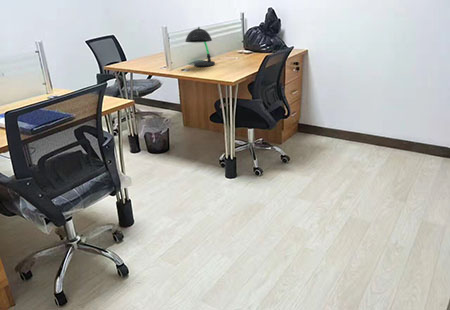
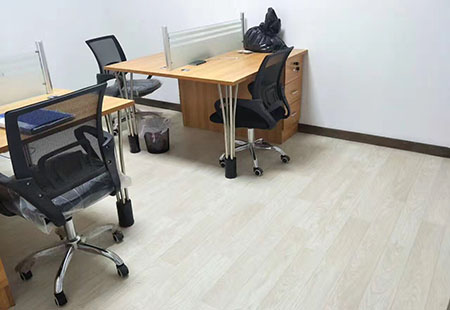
- desk lamp [184,26,216,68]
